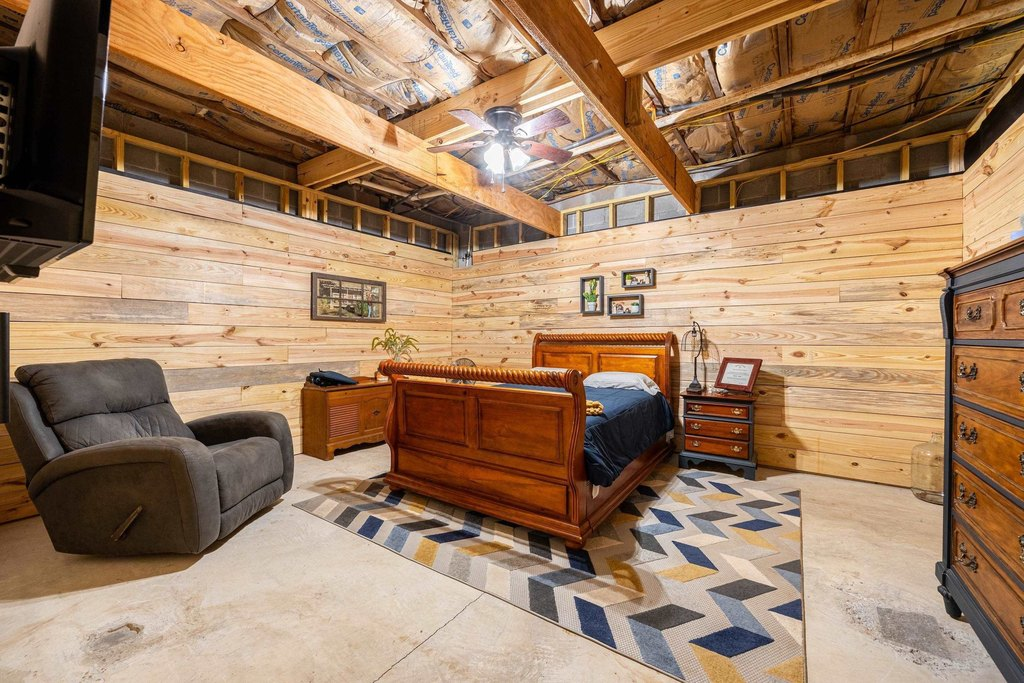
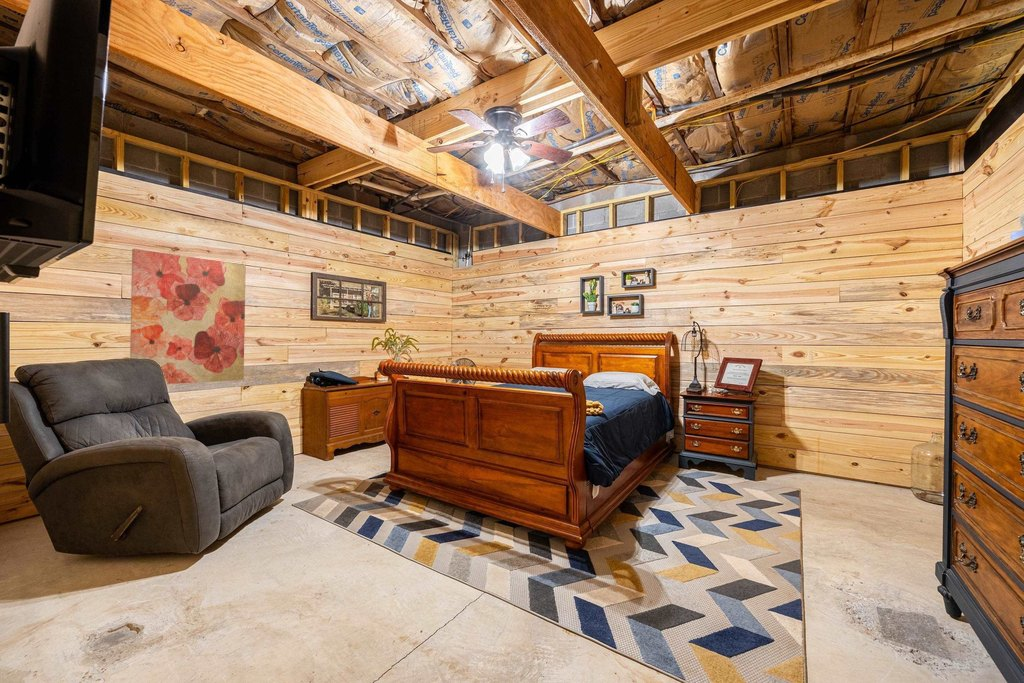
+ wall art [129,248,247,385]
